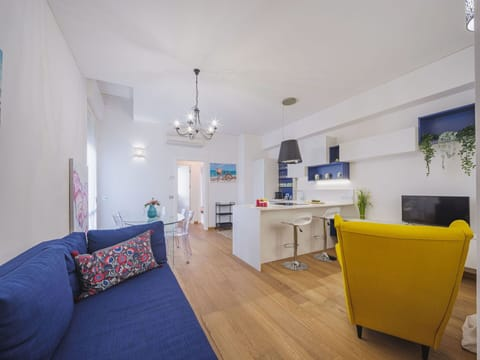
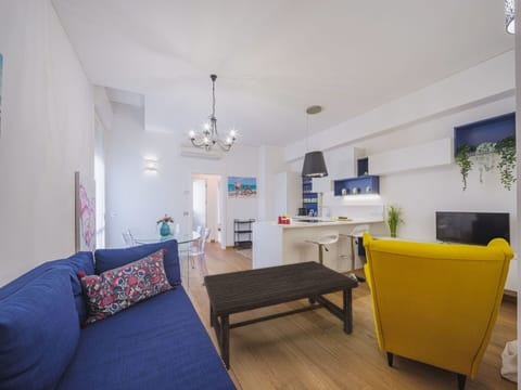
+ coffee table [203,260,359,372]
